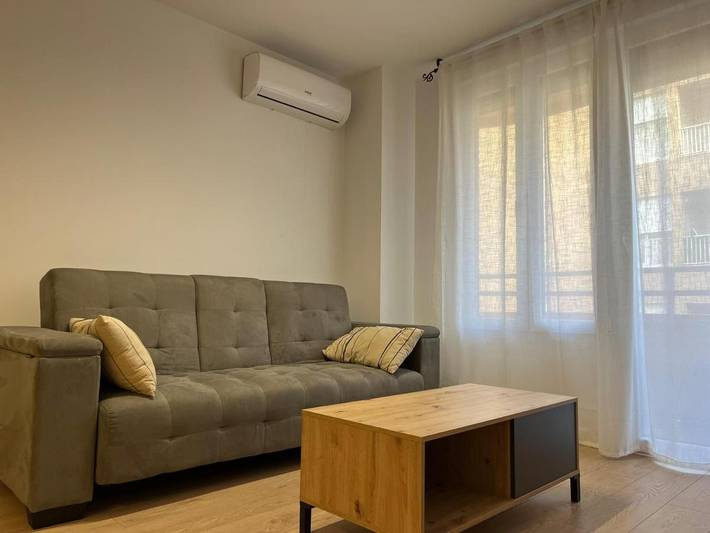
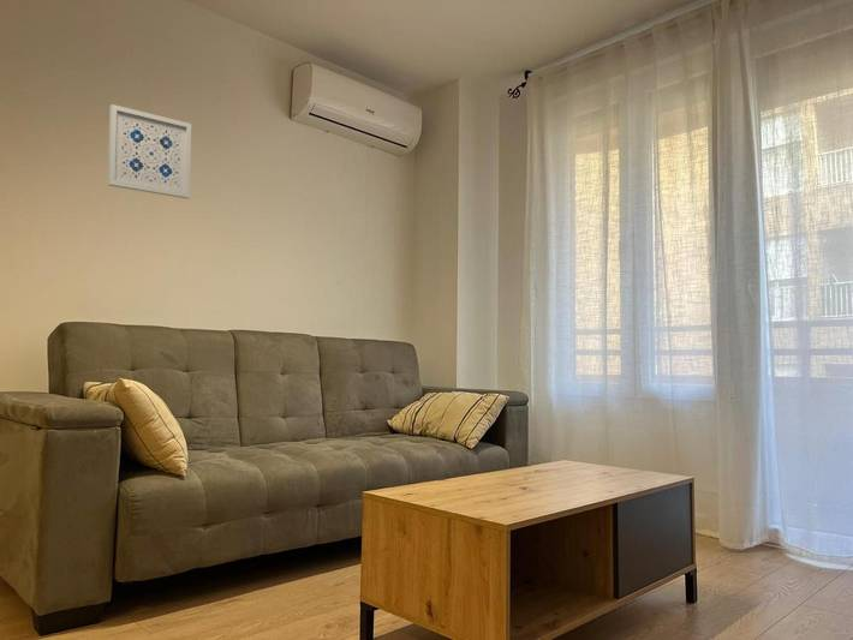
+ wall art [107,103,192,199]
